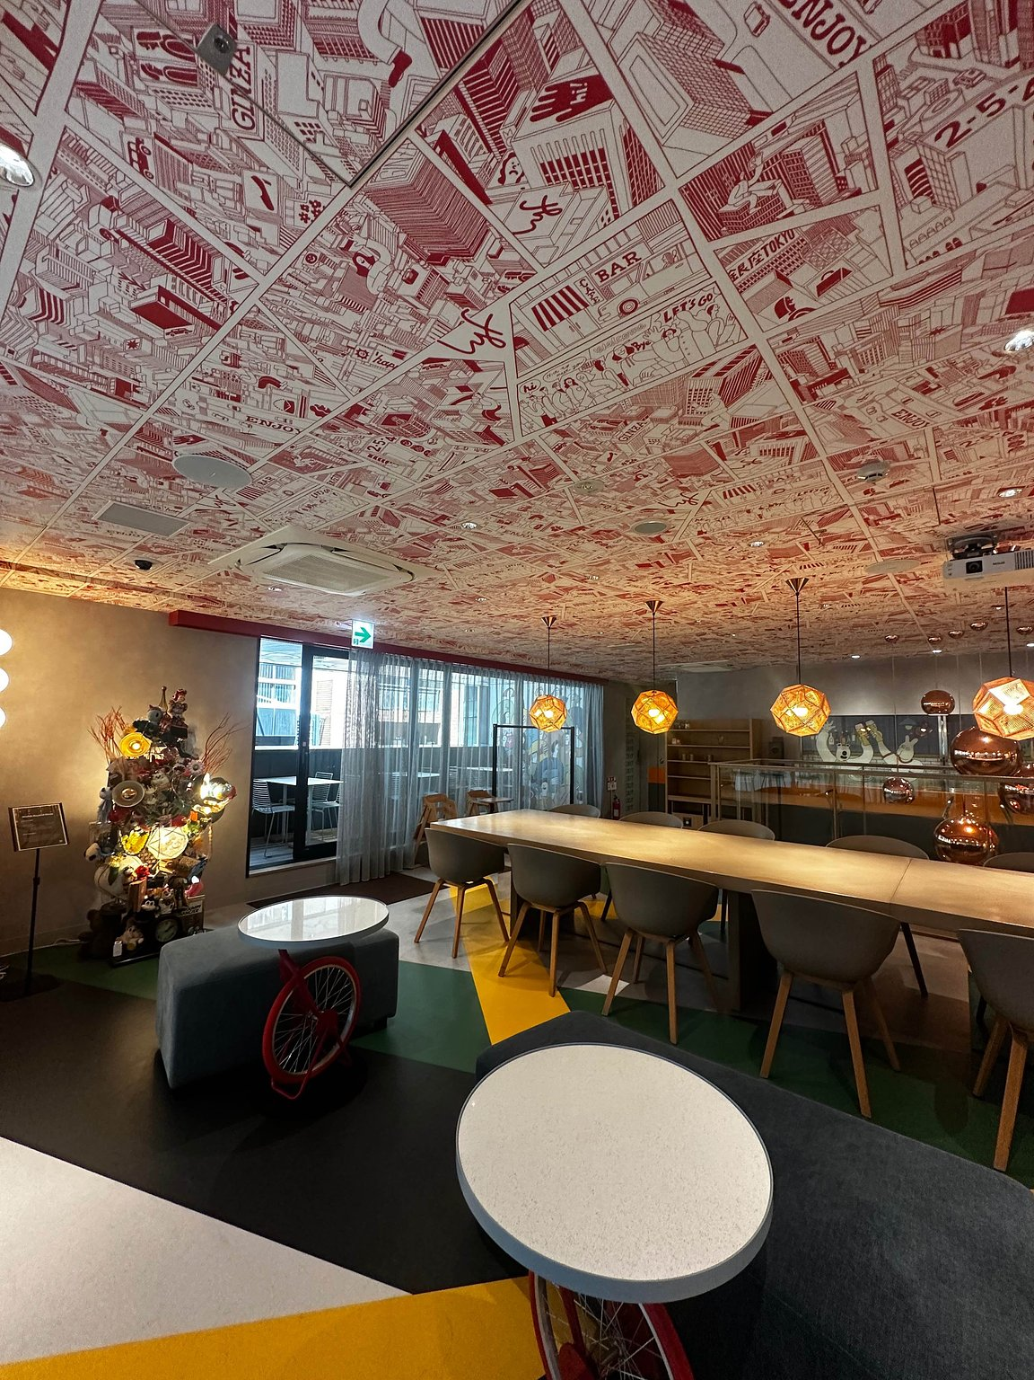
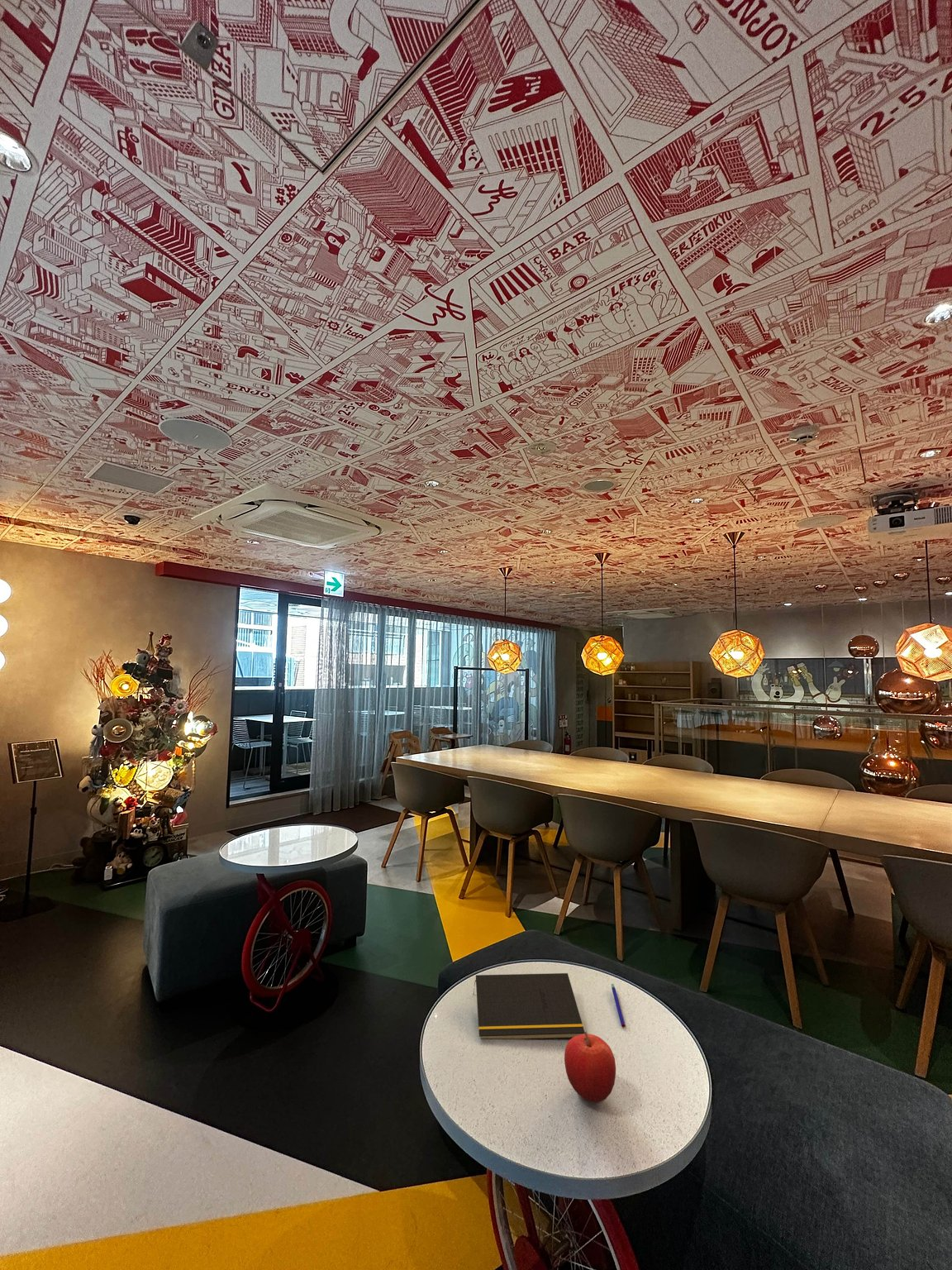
+ fruit [564,1030,616,1104]
+ pen [611,983,626,1028]
+ notepad [472,972,585,1040]
